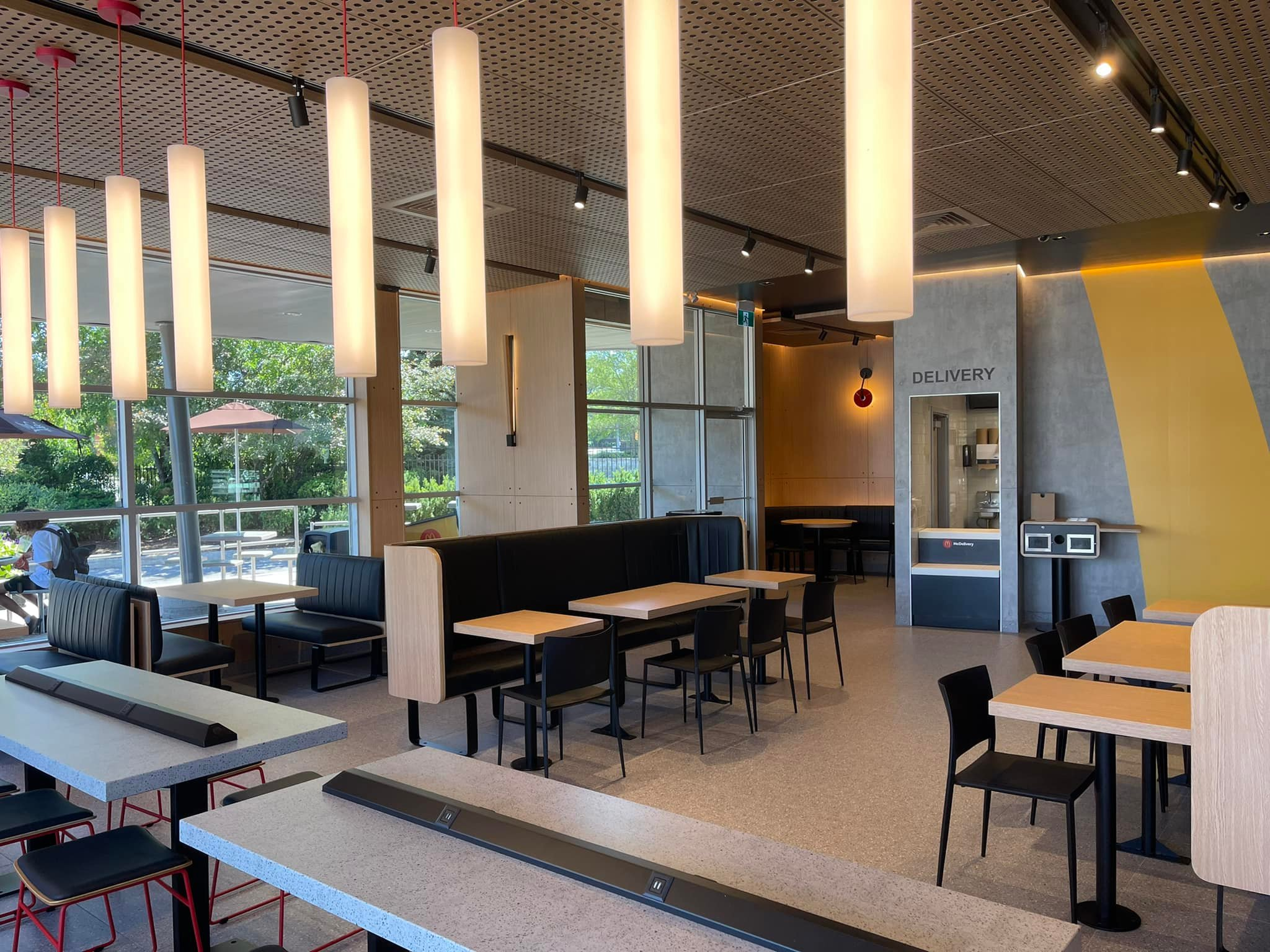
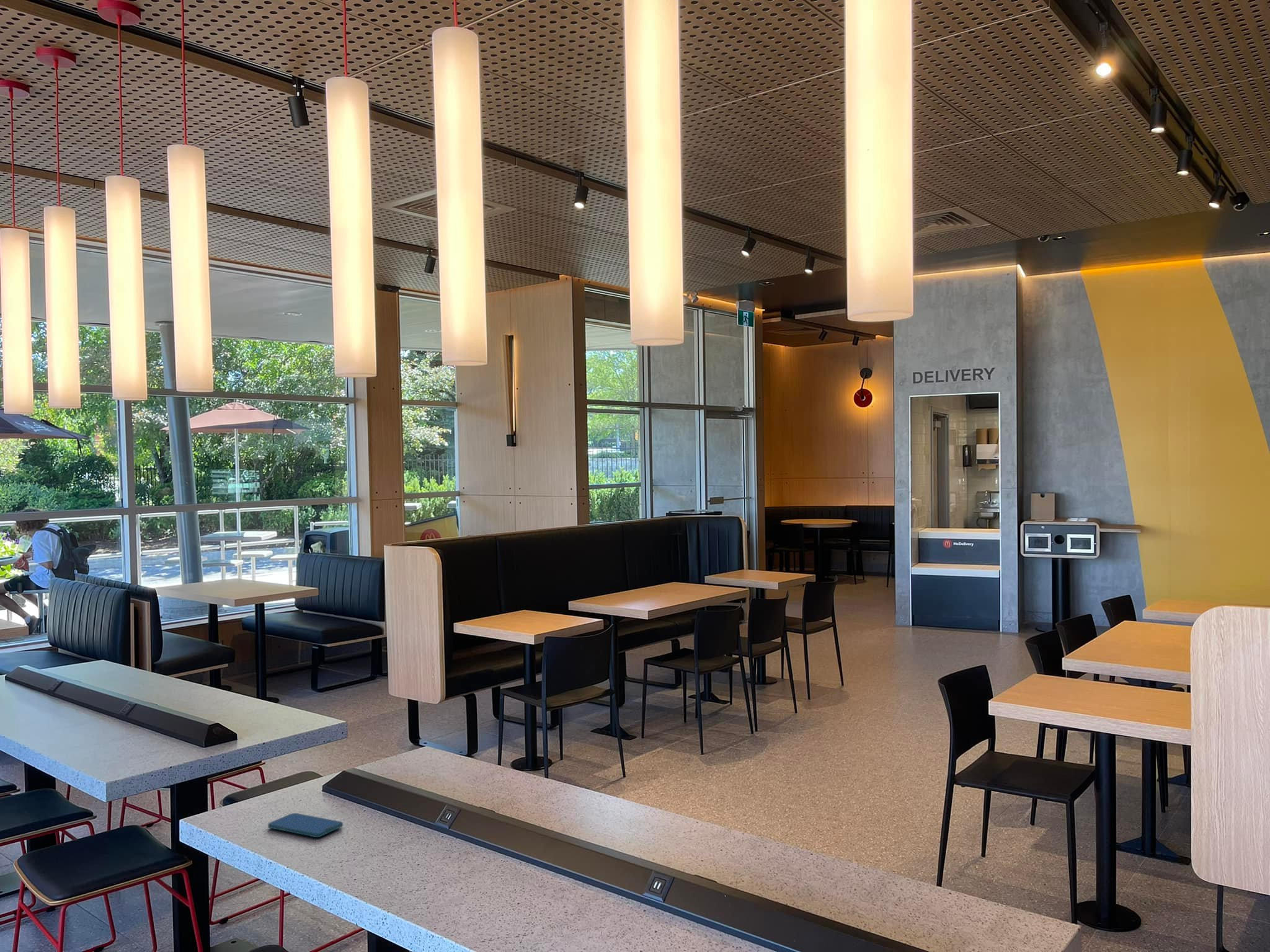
+ smartphone [267,813,344,838]
